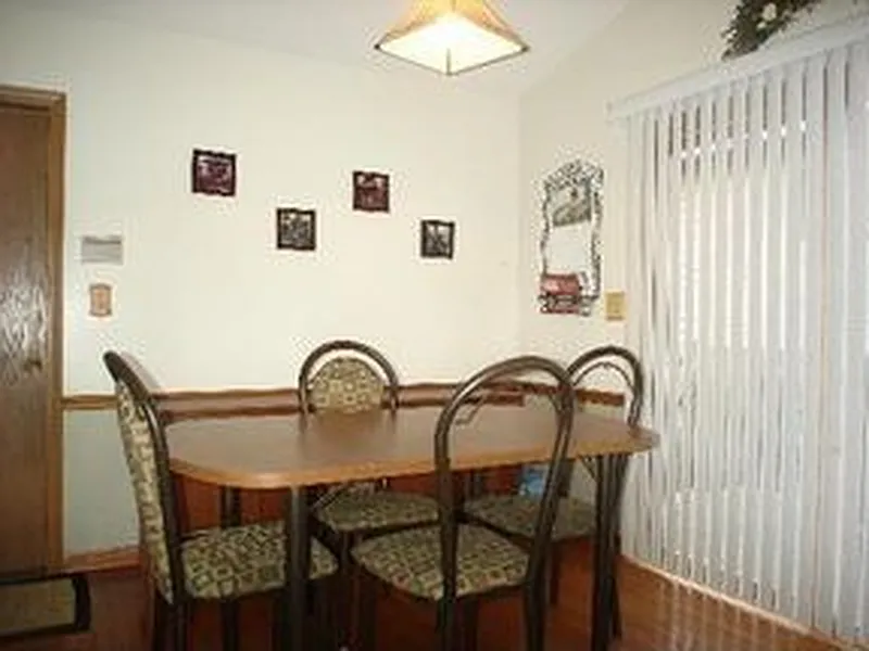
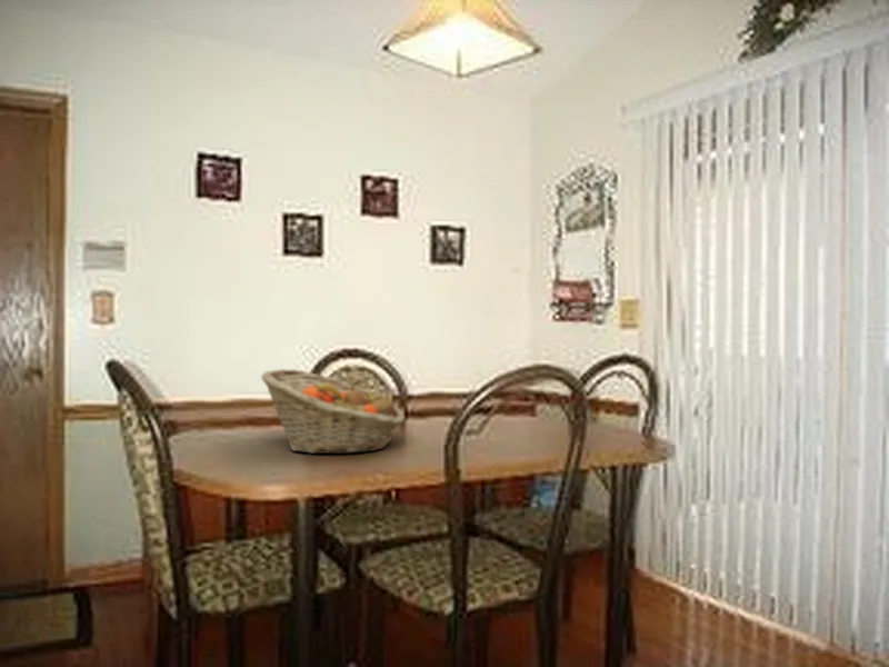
+ fruit basket [260,368,406,455]
